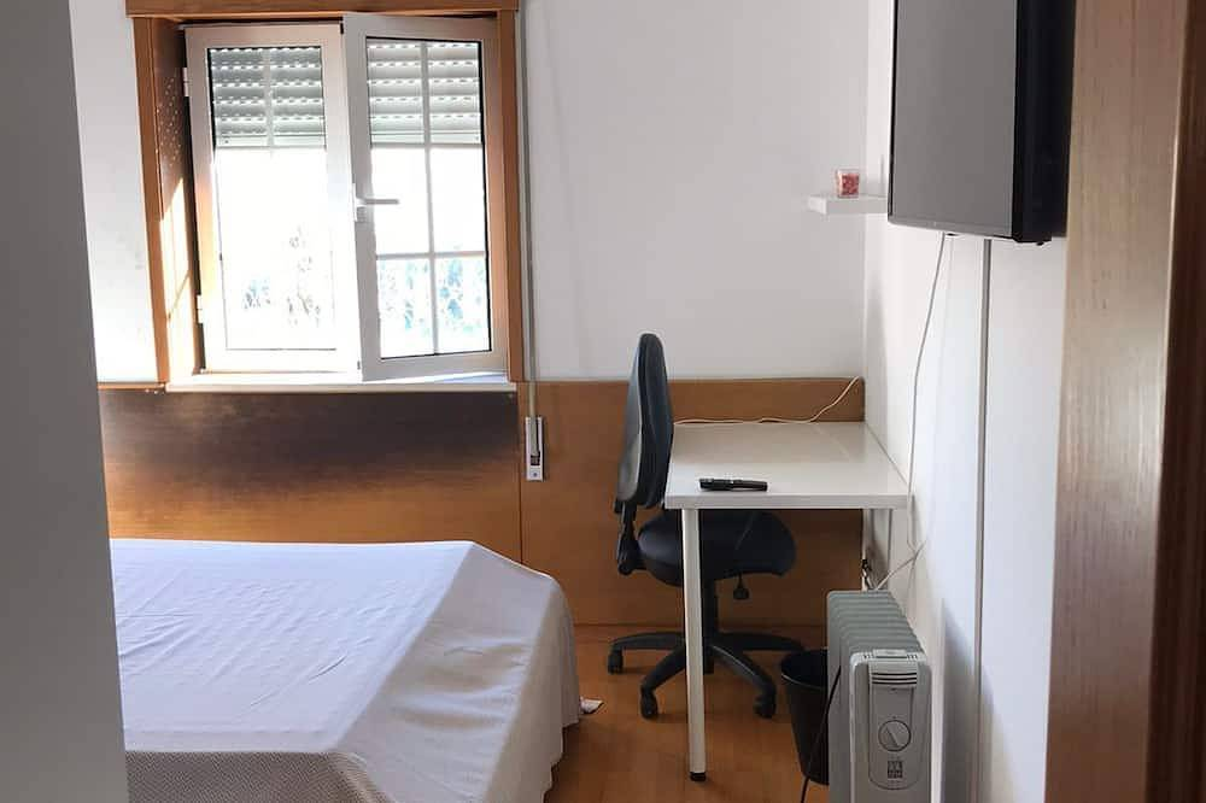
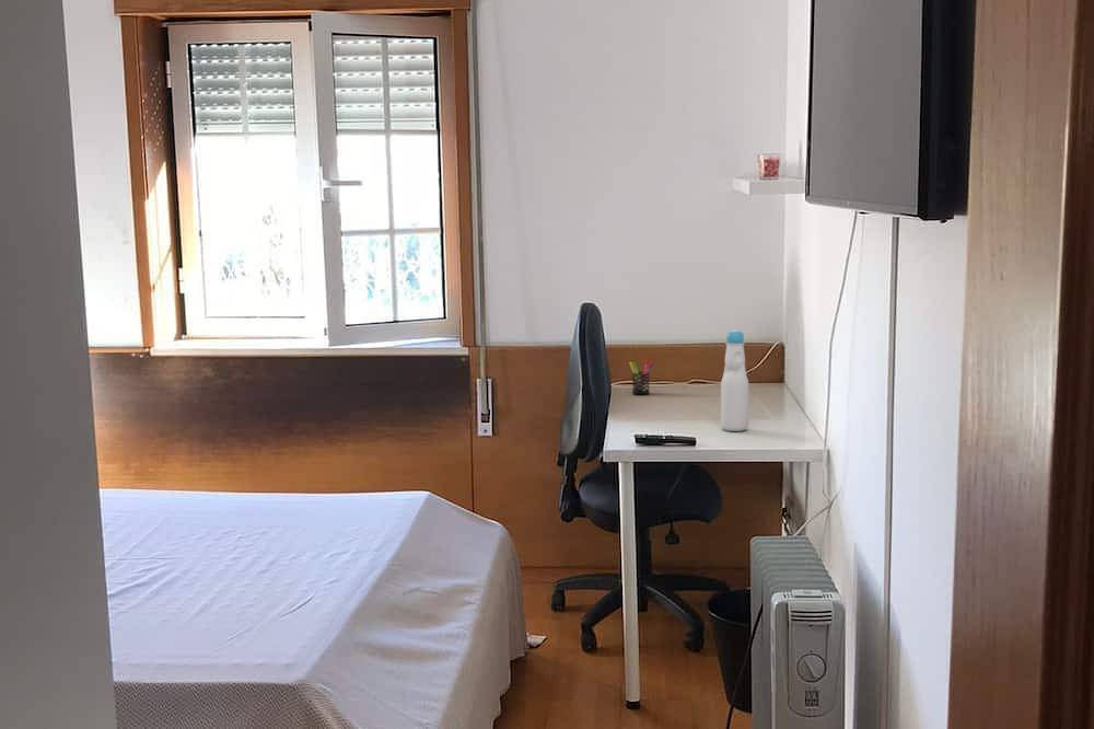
+ bottle [720,328,749,432]
+ pen holder [629,357,655,395]
